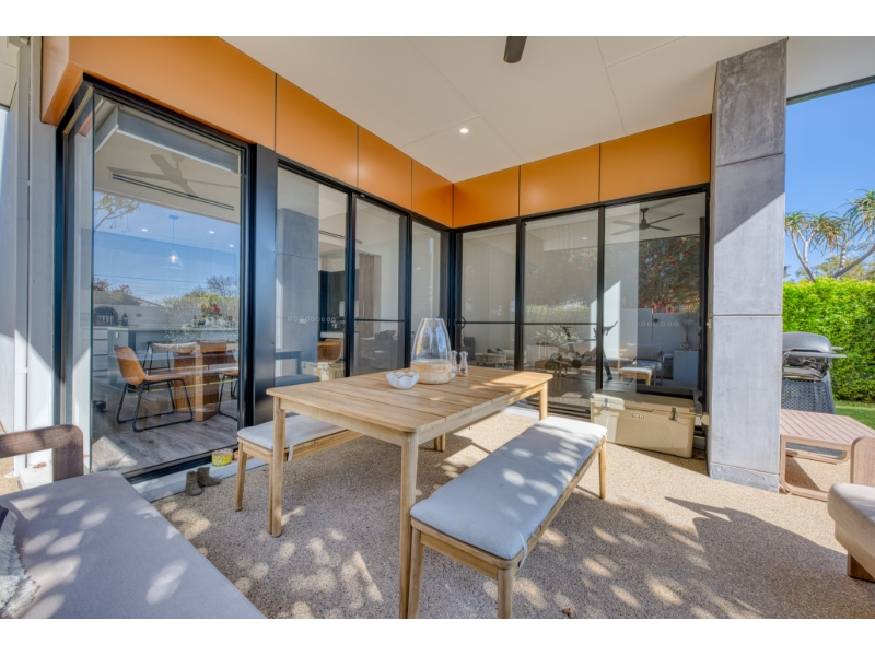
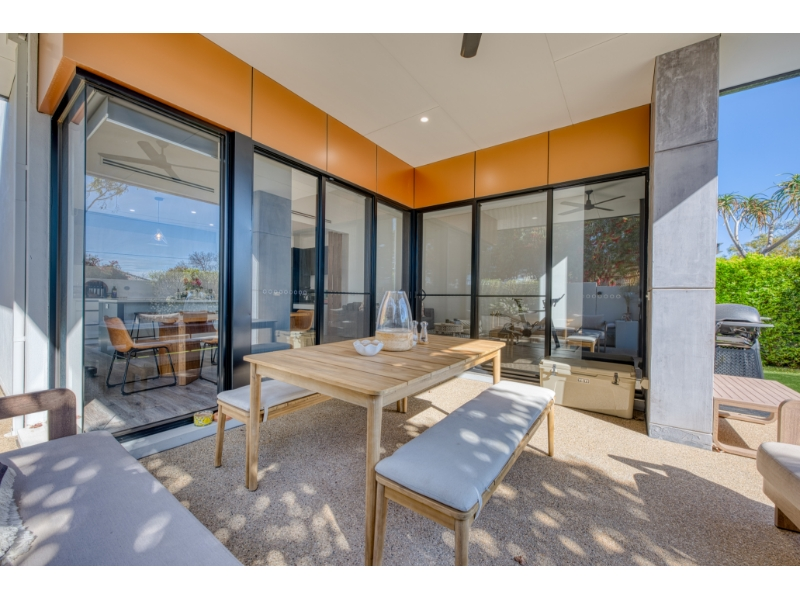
- boots [178,466,222,497]
